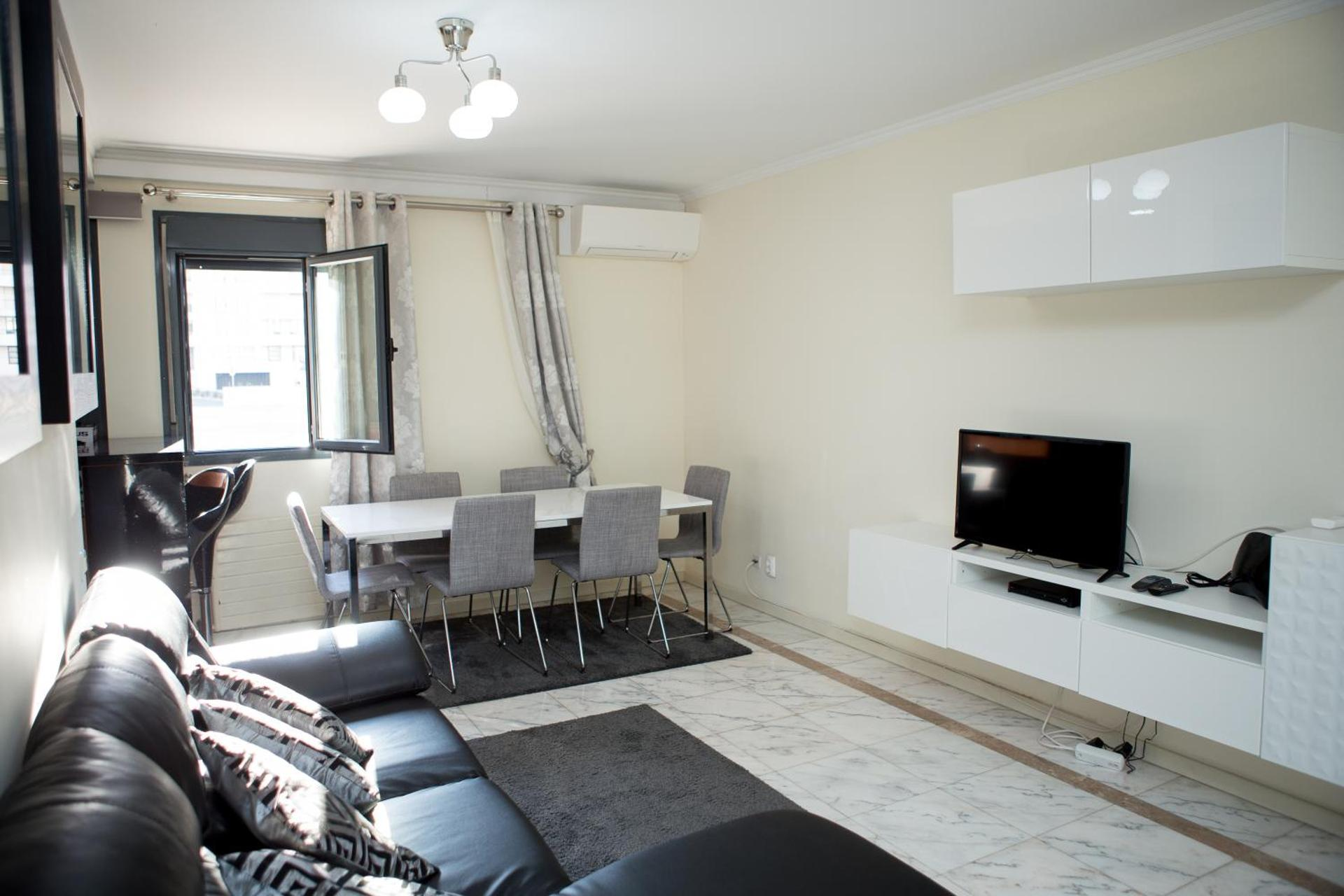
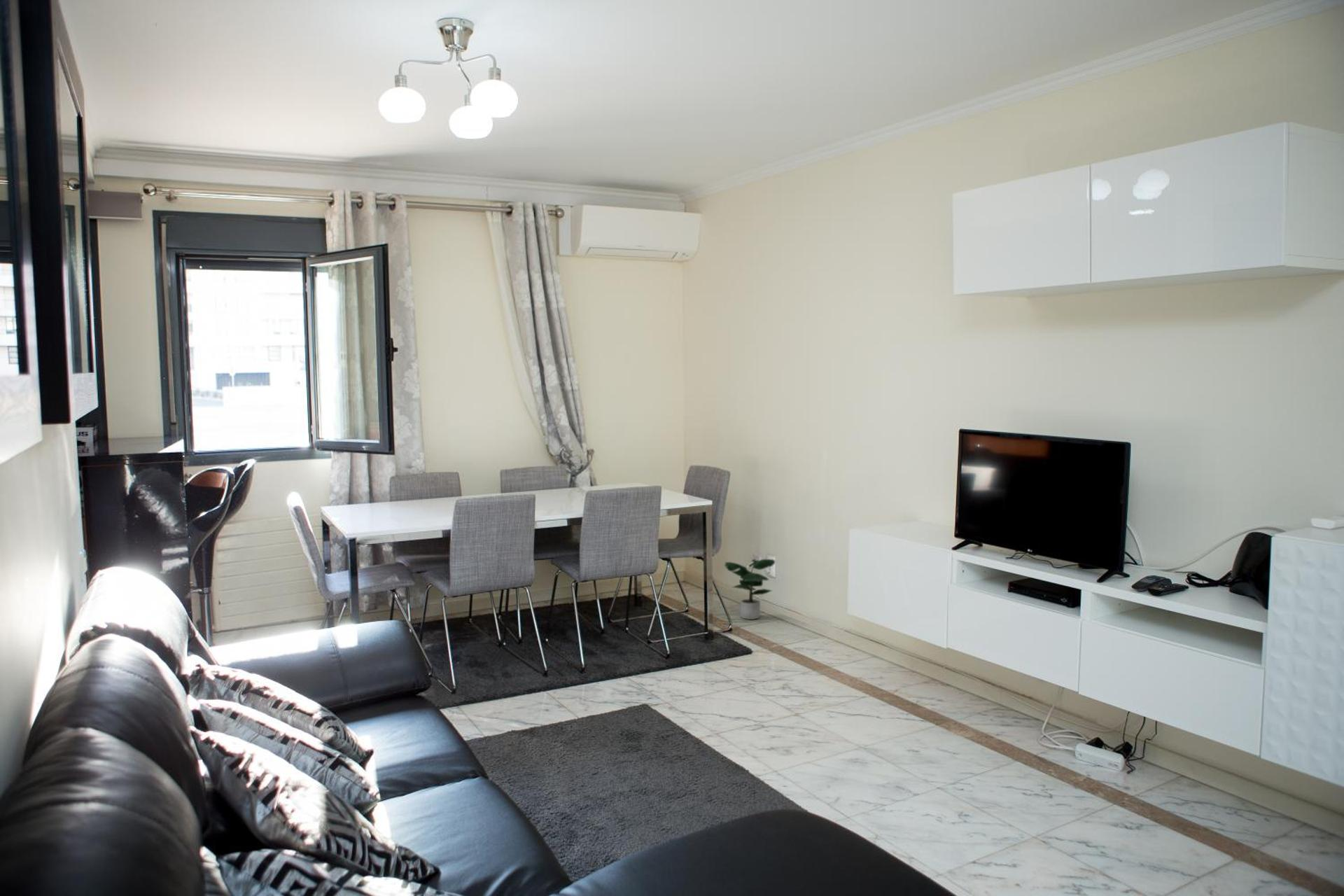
+ potted plant [724,559,776,620]
